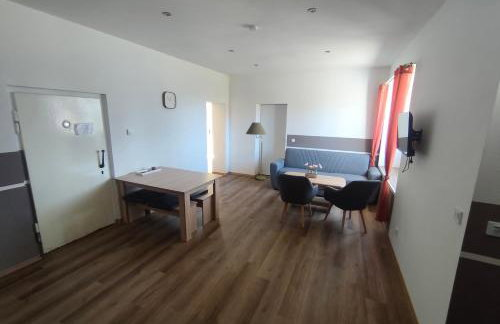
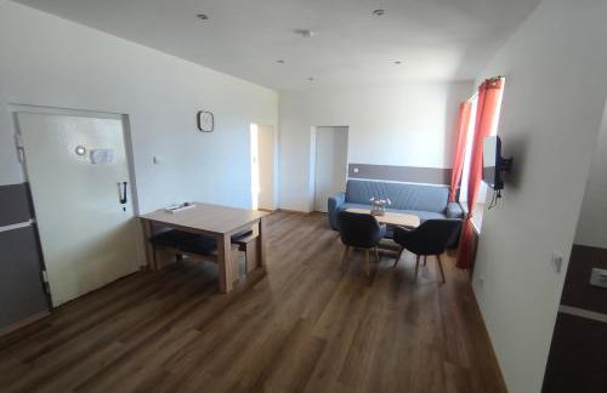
- floor lamp [245,121,267,181]
